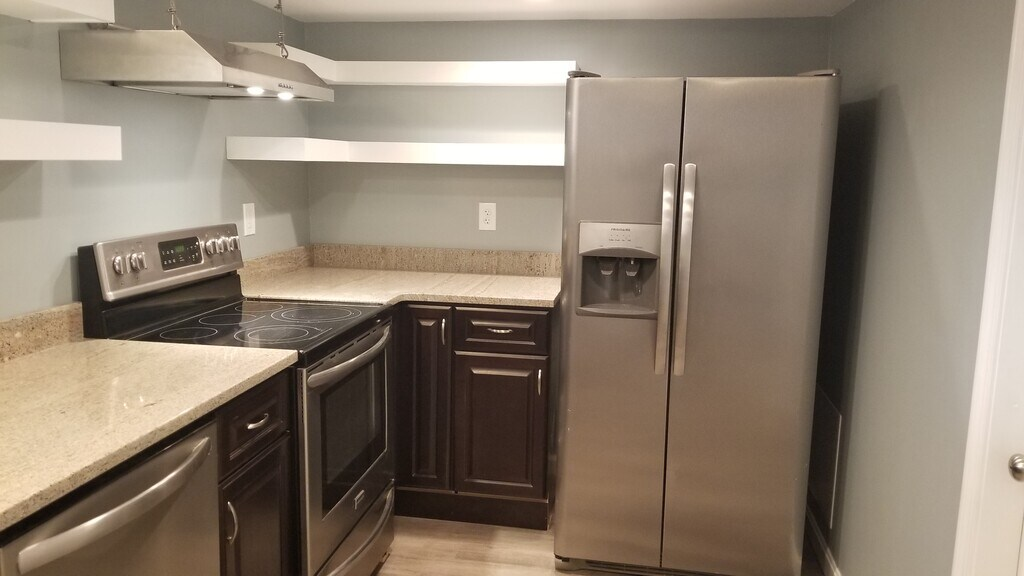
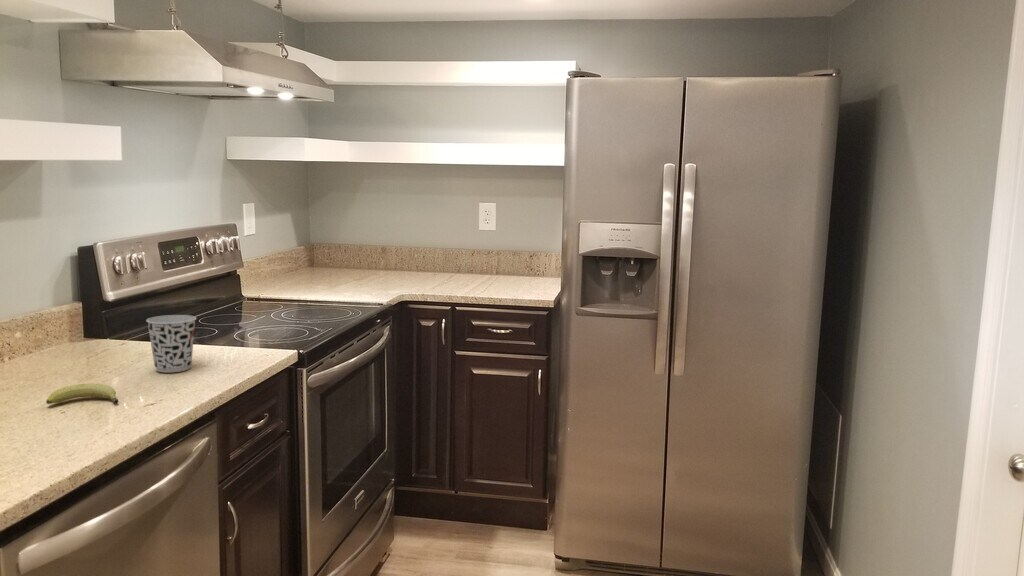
+ cup [145,314,197,373]
+ fruit [45,383,120,405]
